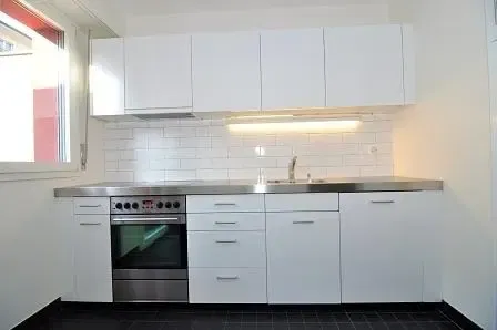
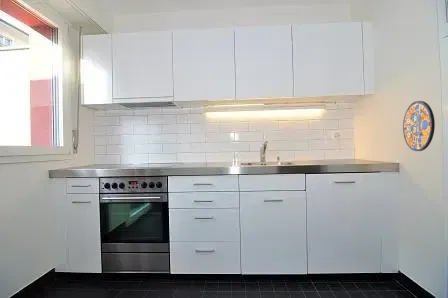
+ manhole cover [402,100,436,152]
